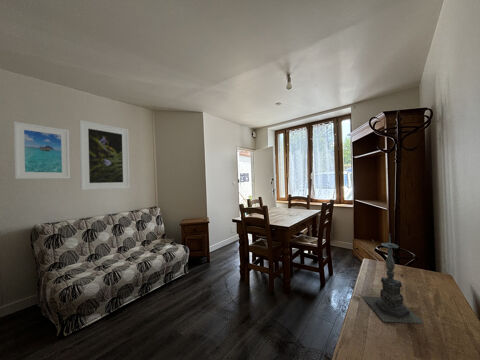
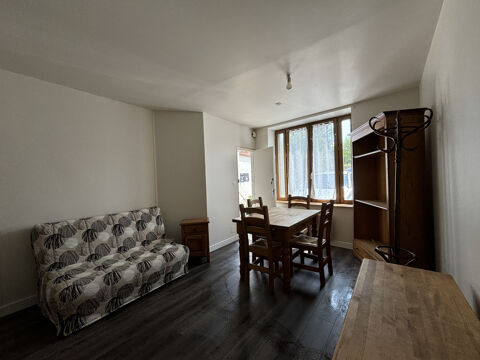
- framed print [78,119,131,191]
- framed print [13,121,71,180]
- candle holder [361,233,426,325]
